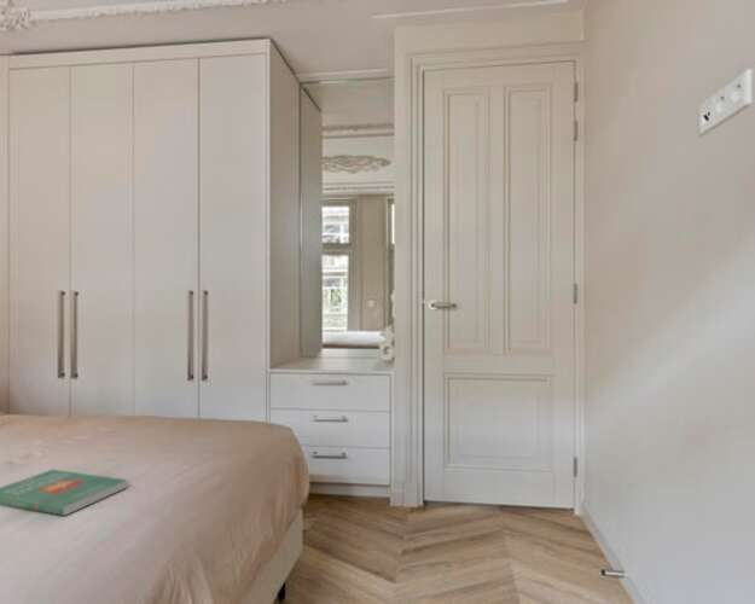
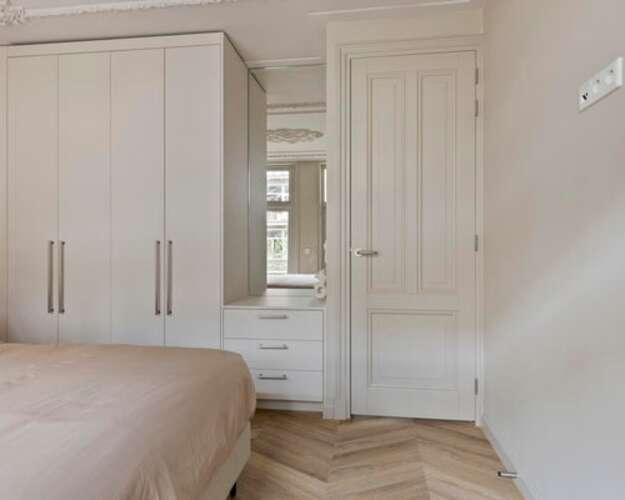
- book [0,469,128,517]
